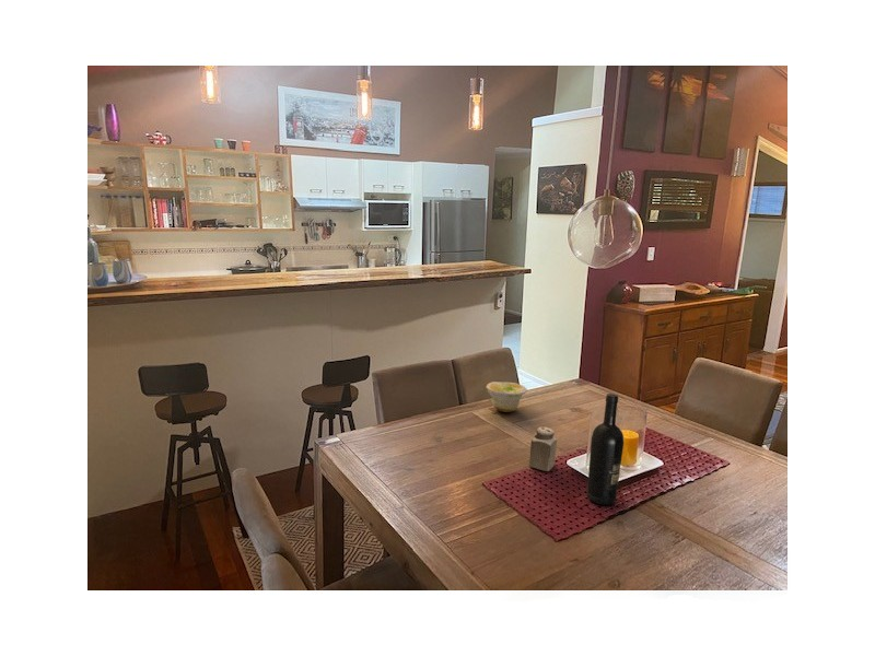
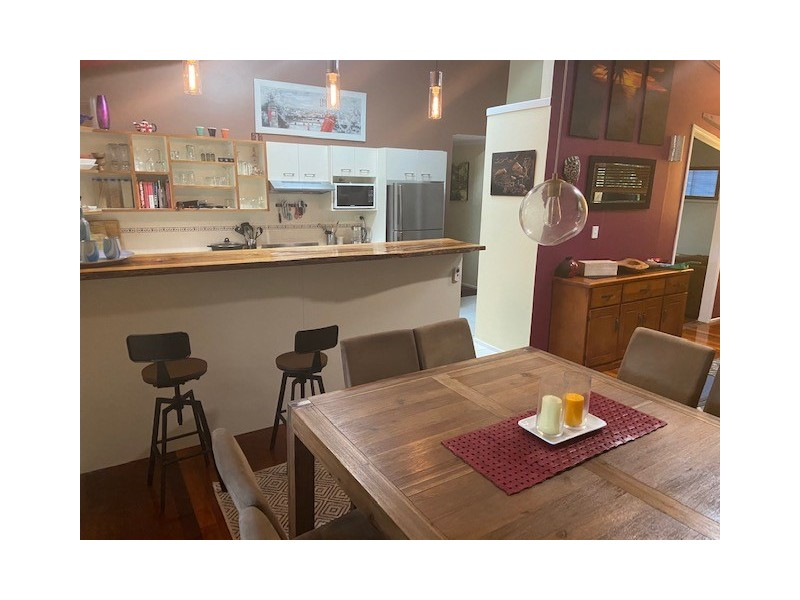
- salt shaker [528,426,558,472]
- bowl [485,380,528,413]
- wine bottle [586,393,625,506]
